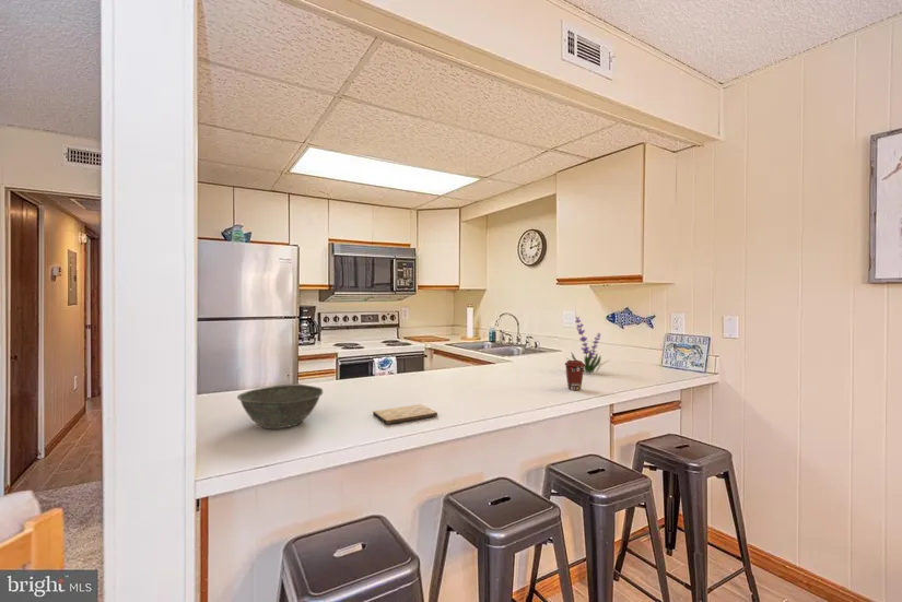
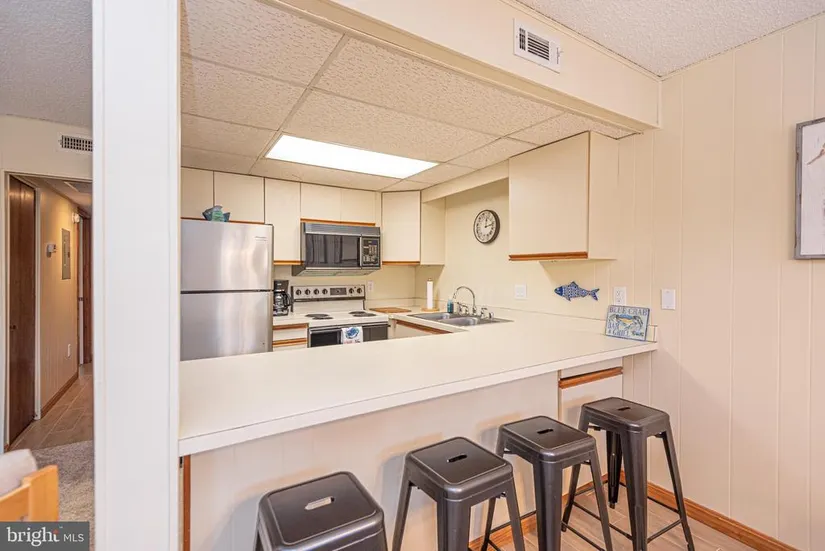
- cutting board [372,403,438,425]
- plant [566,316,611,375]
- bowl [236,383,324,429]
- coffee cup [564,359,585,391]
